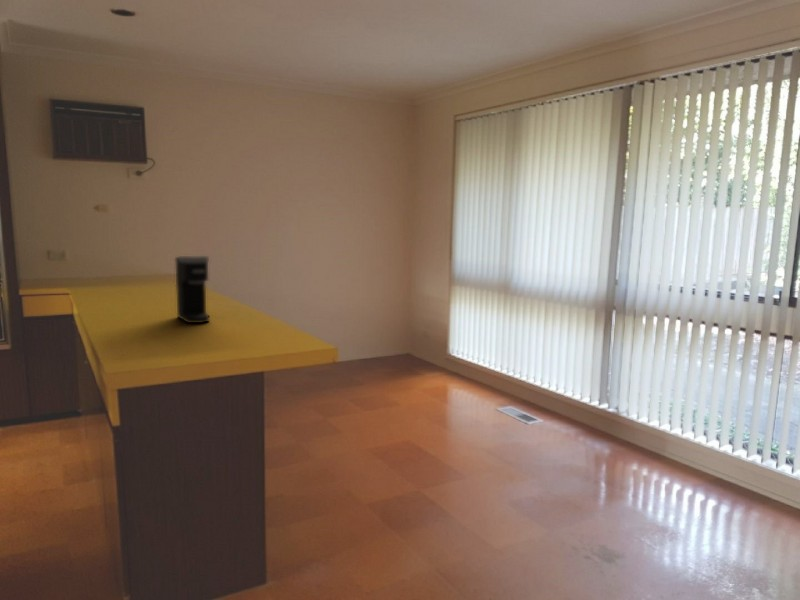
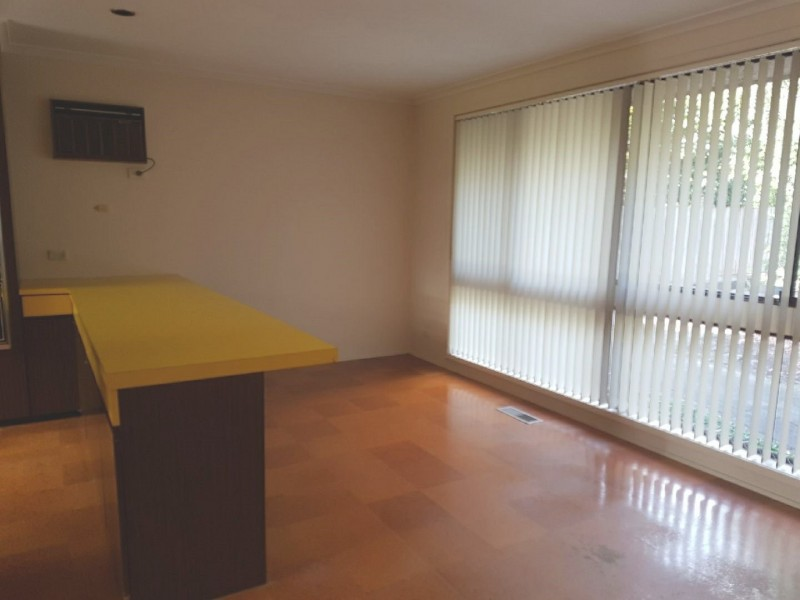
- coffee maker [174,255,211,324]
